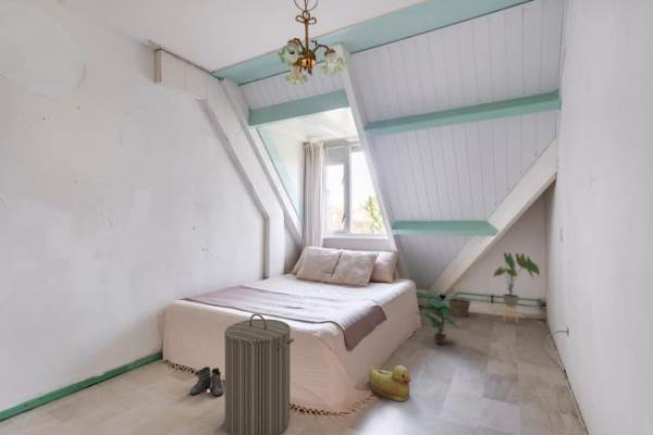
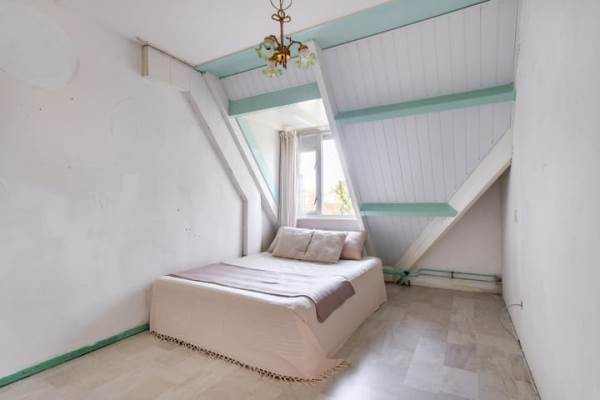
- clay pot [447,297,472,318]
- boots [189,365,224,398]
- potted plant [414,298,461,346]
- rubber duck [368,364,412,402]
- laundry hamper [223,313,295,435]
- house plant [492,251,541,324]
